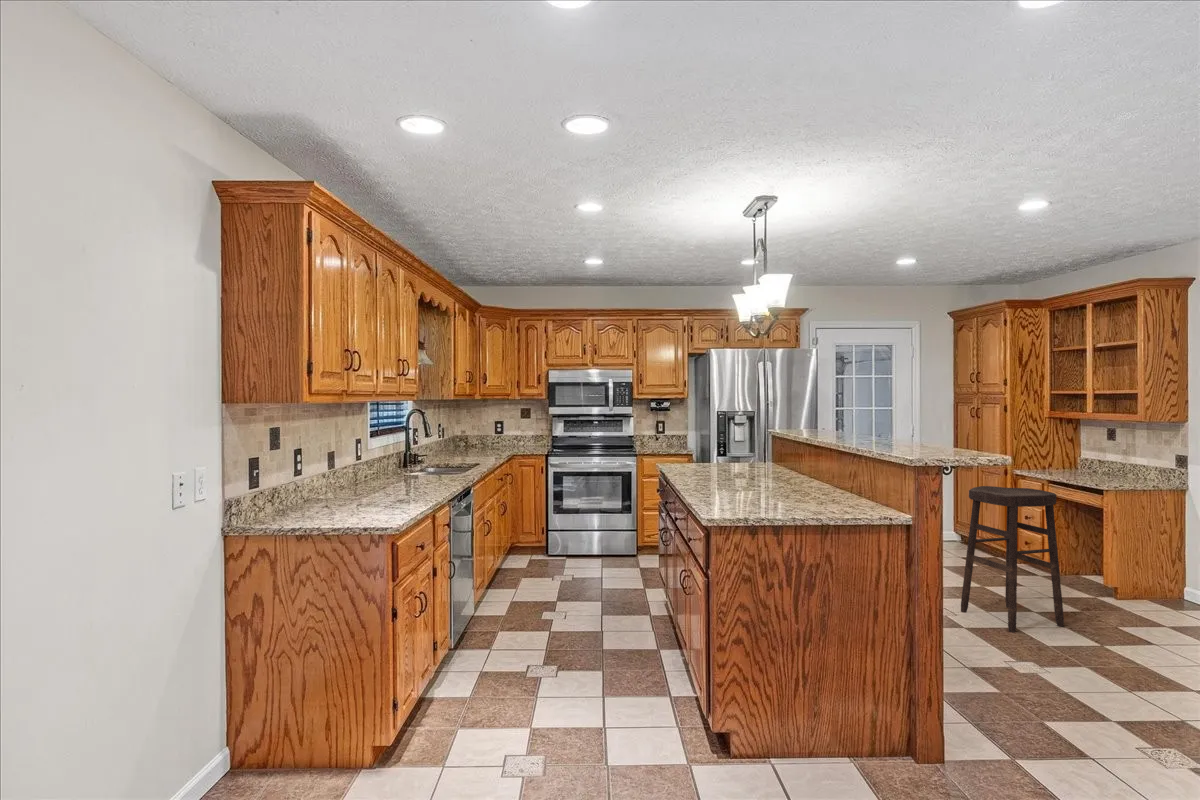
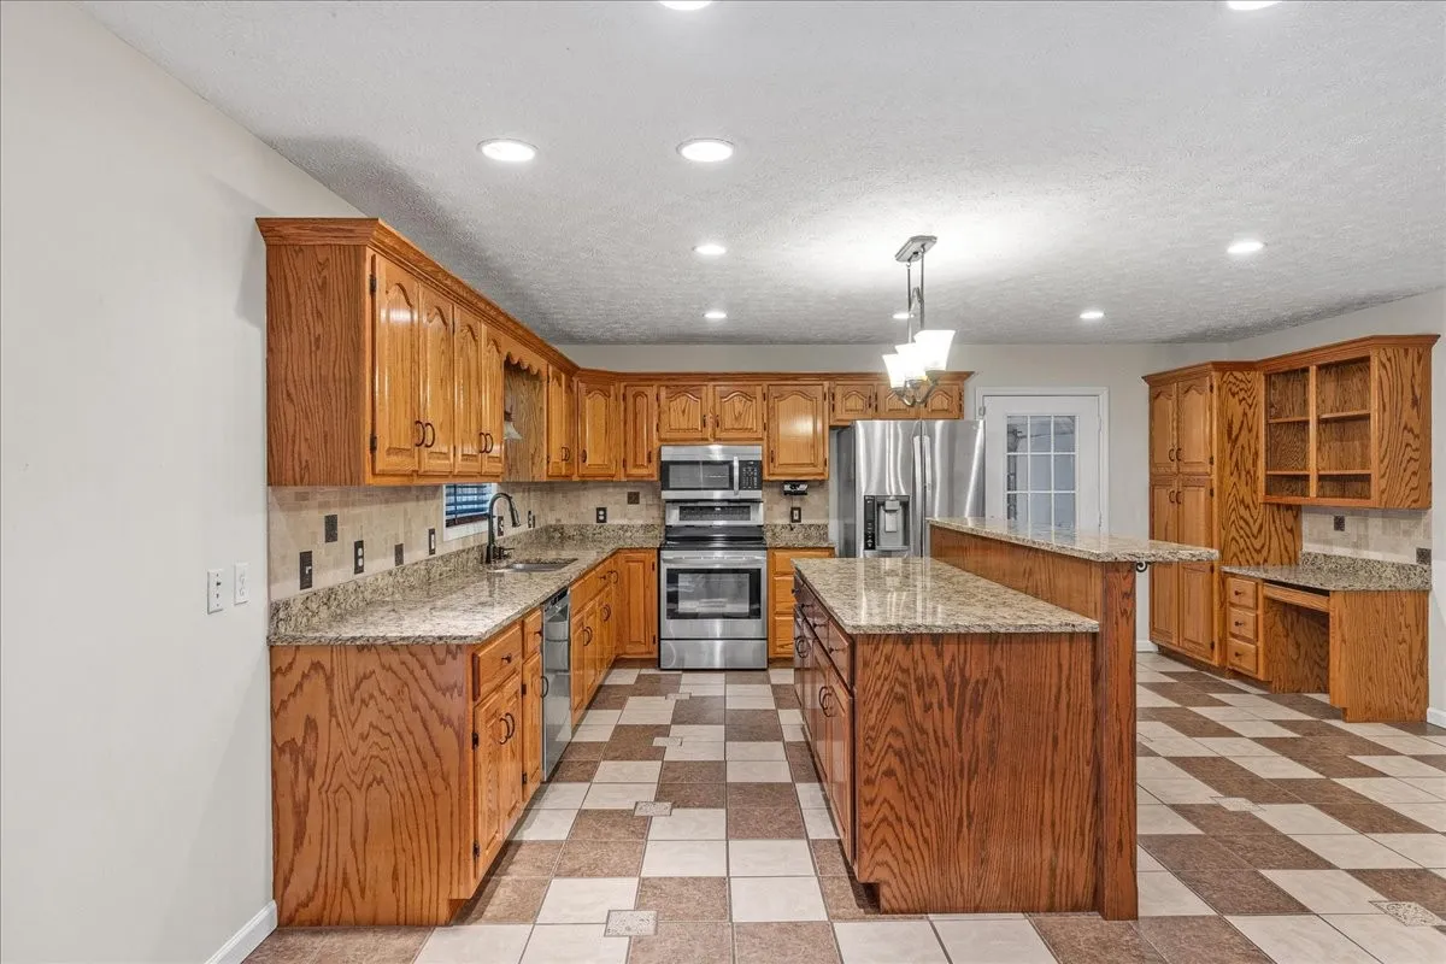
- stool [960,485,1065,633]
